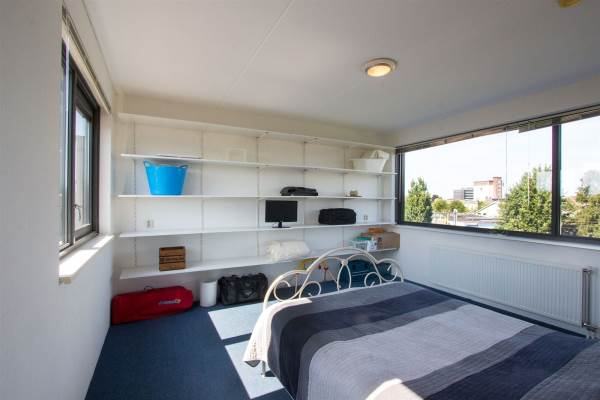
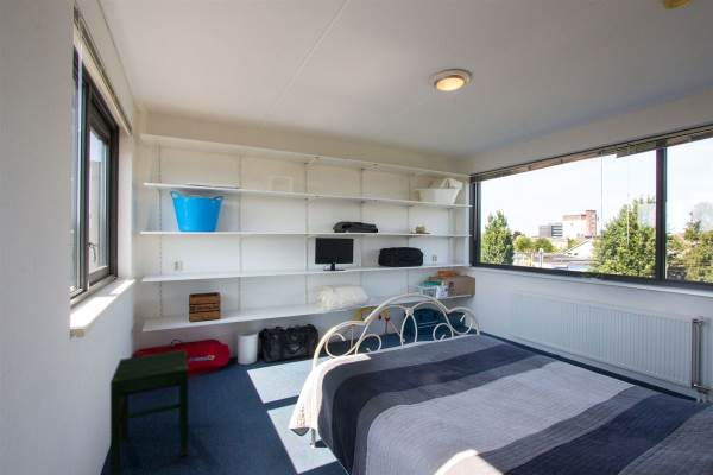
+ stool [109,348,189,475]
